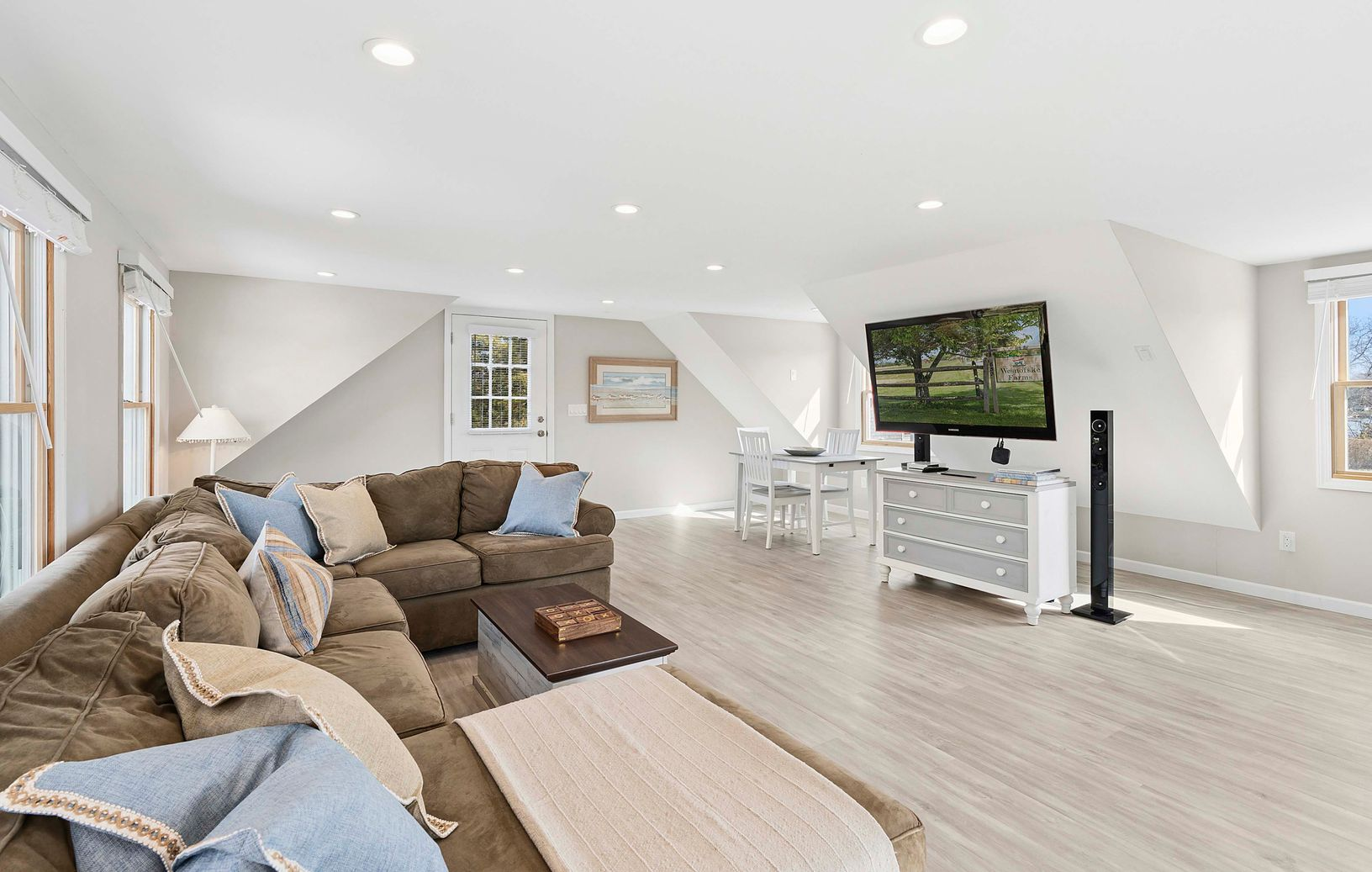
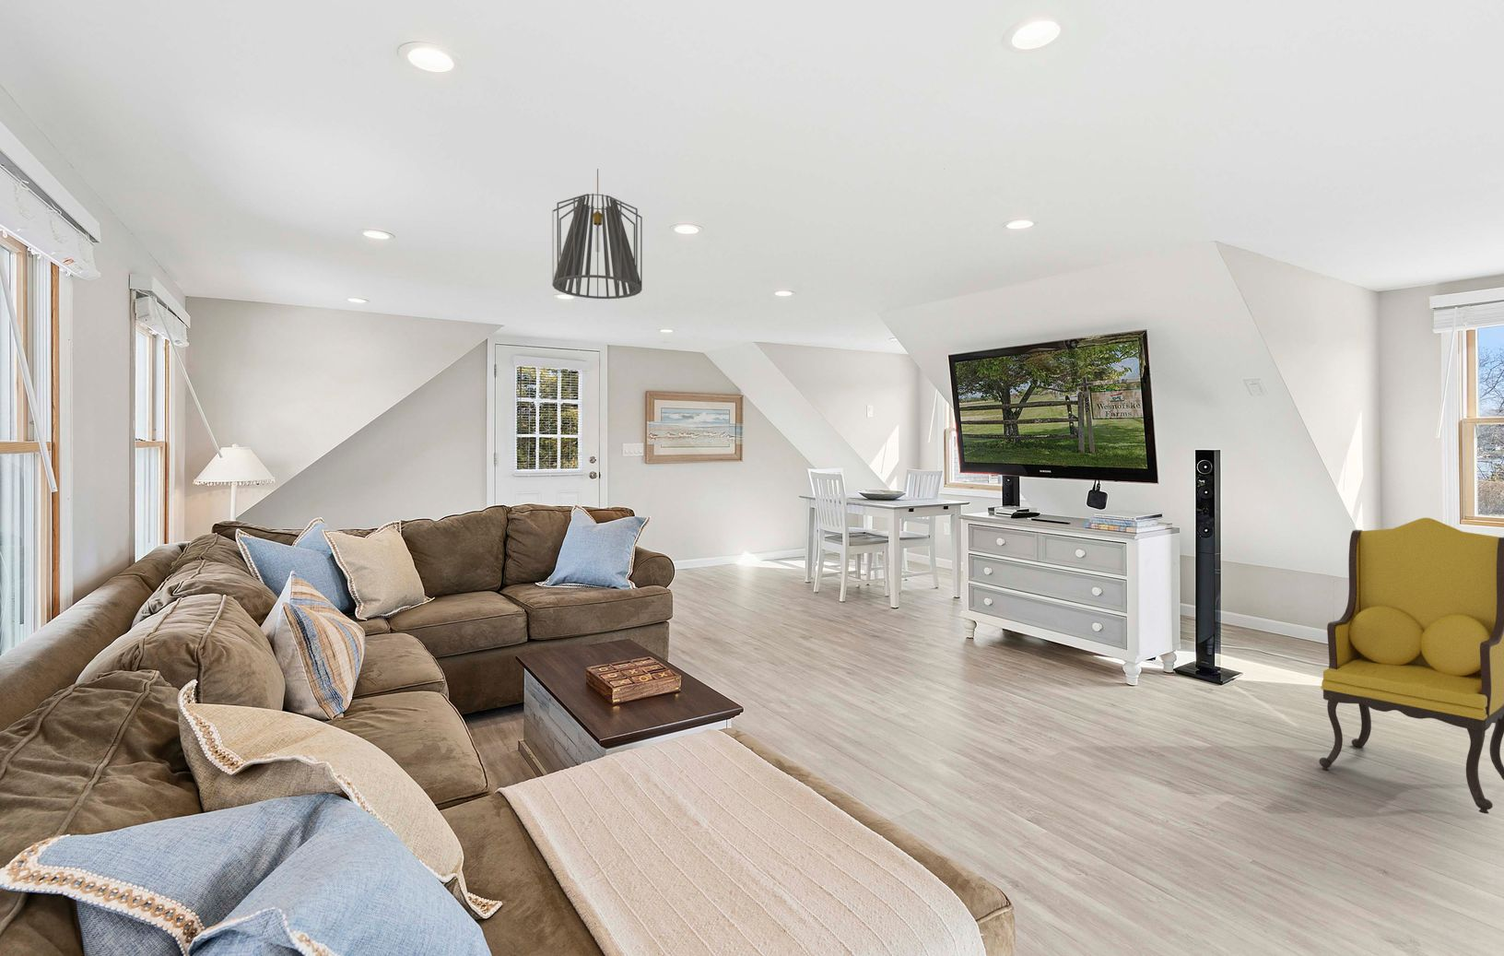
+ pendant light [551,168,643,299]
+ armchair [1318,516,1504,815]
